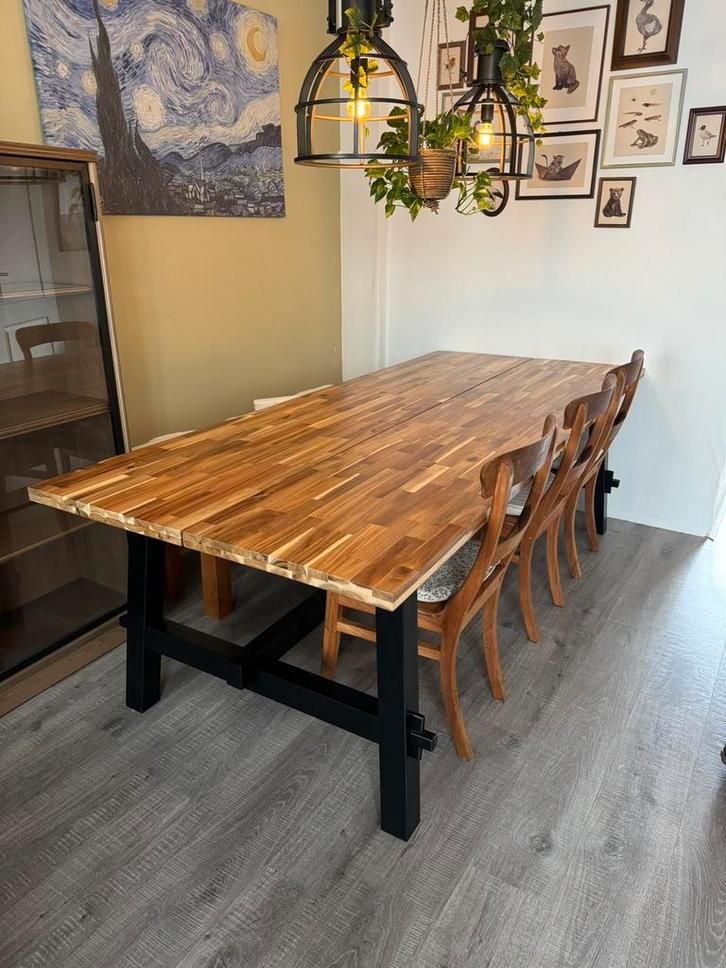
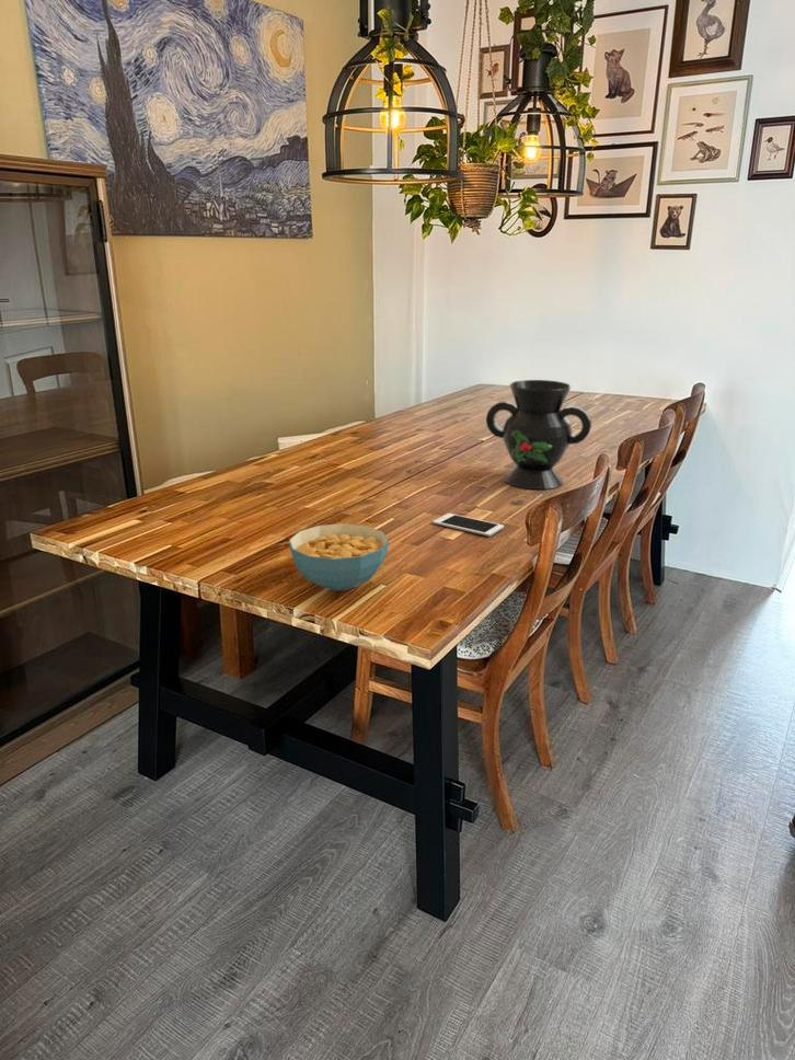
+ decorative vase [485,379,592,491]
+ cell phone [431,512,505,538]
+ cereal bowl [288,522,390,592]
